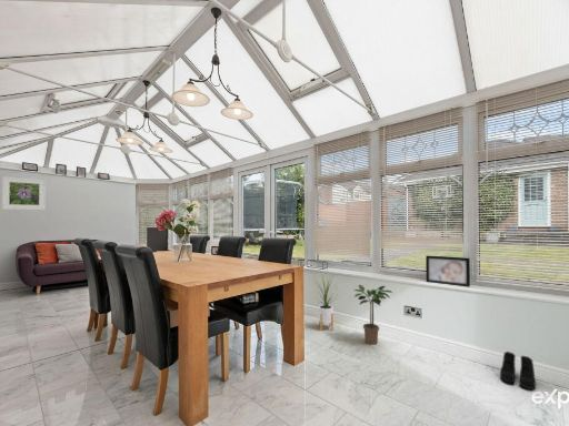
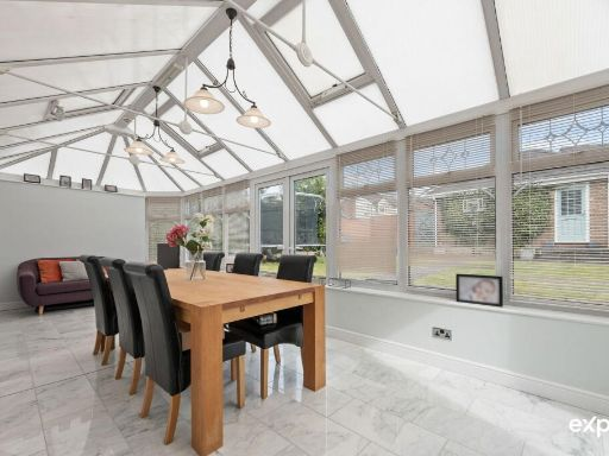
- boots [499,351,536,390]
- house plant [312,275,342,332]
- potted plant [352,284,393,346]
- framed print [1,175,47,211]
